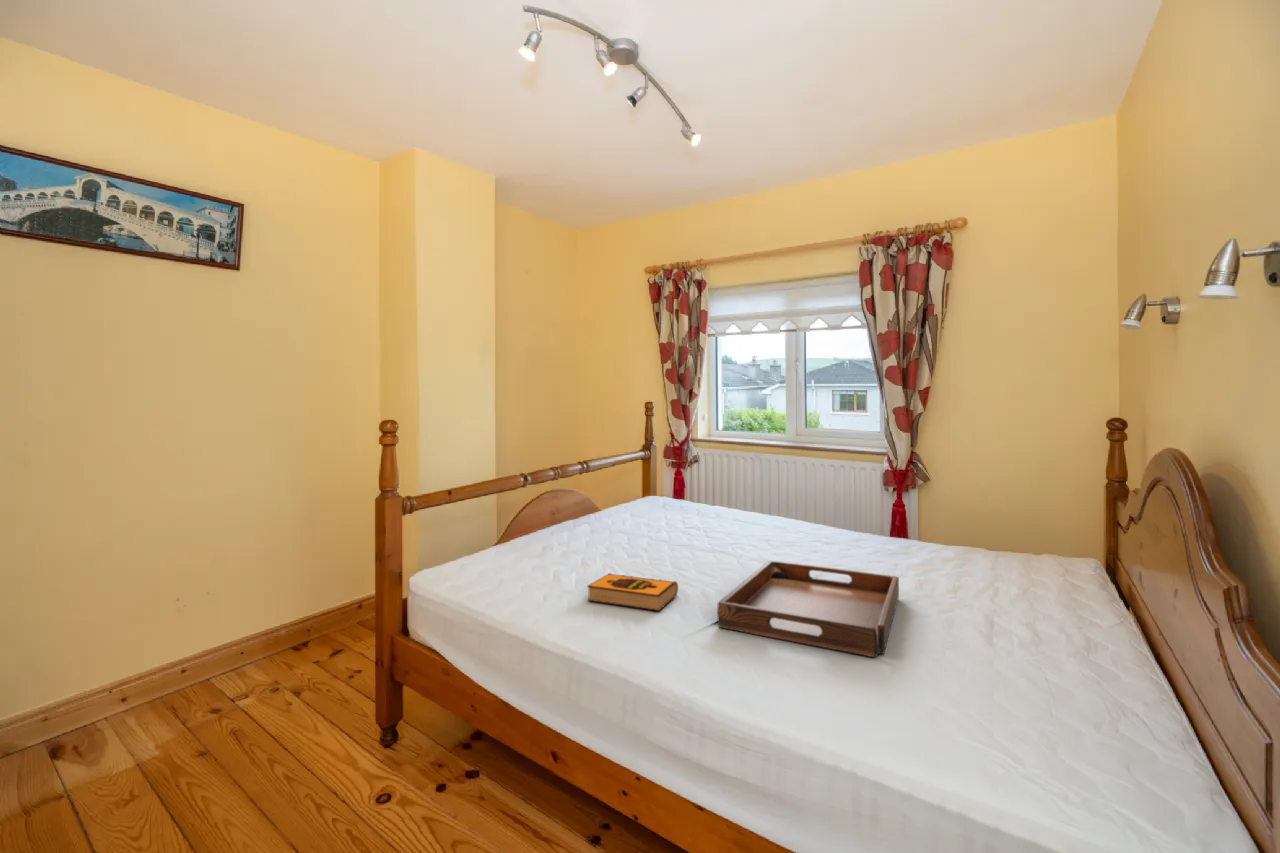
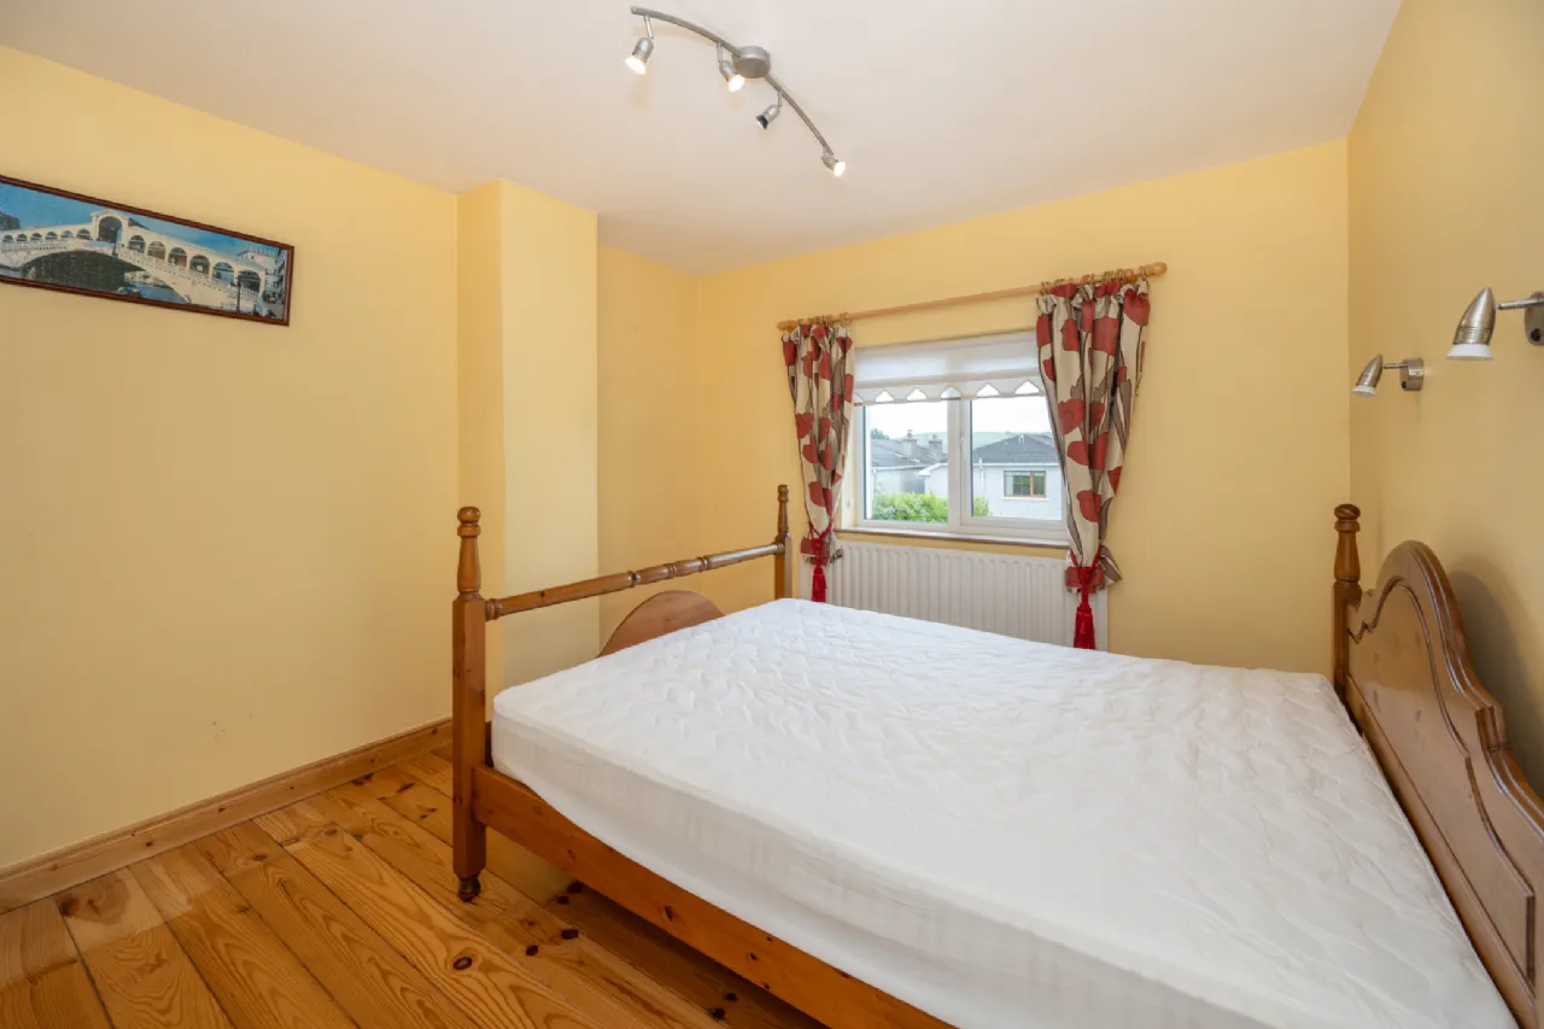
- hardback book [586,572,679,612]
- serving tray [716,559,900,658]
